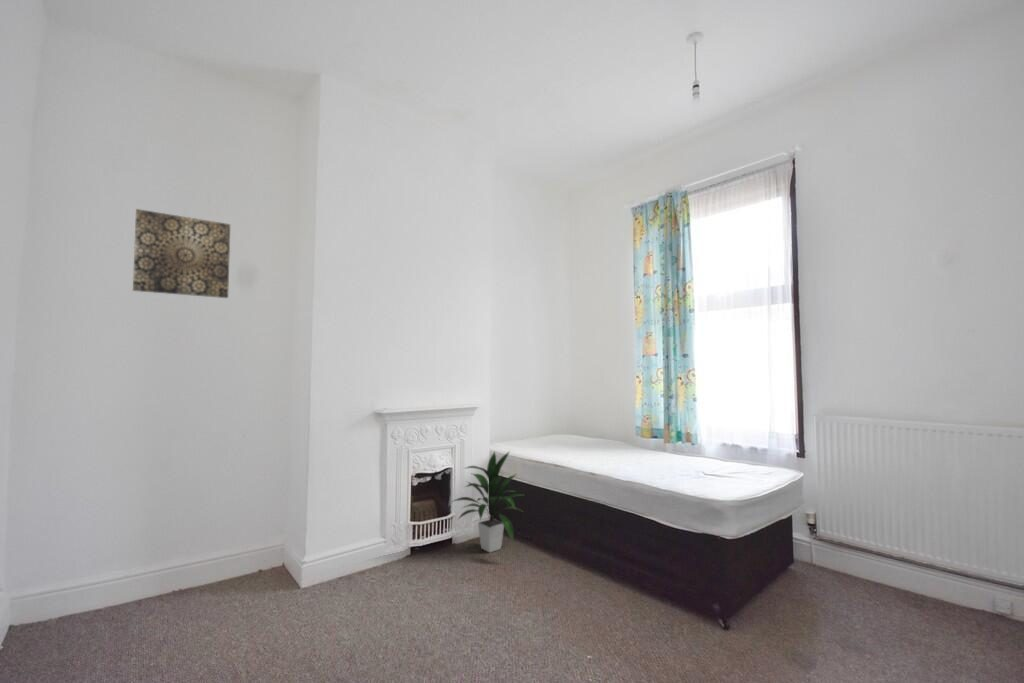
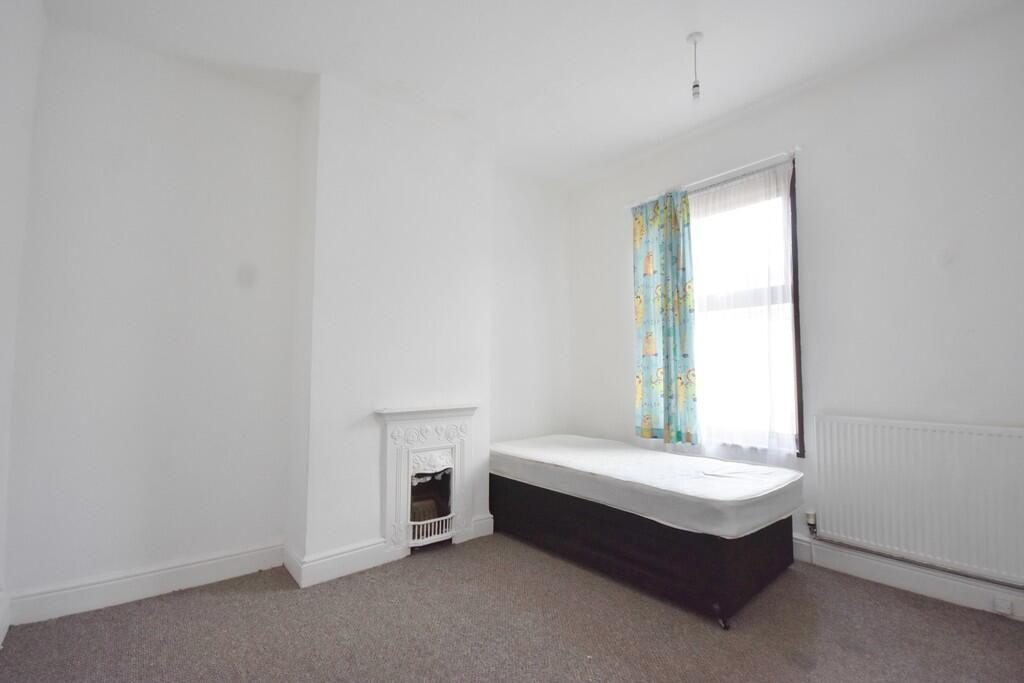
- indoor plant [450,450,524,553]
- wall art [132,208,231,299]
